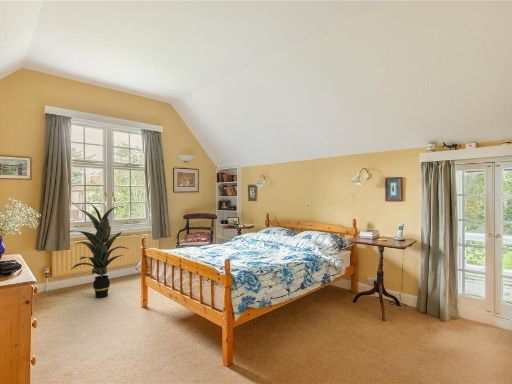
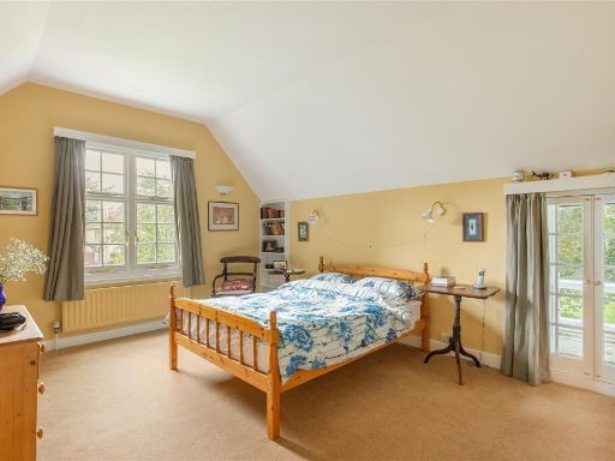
- indoor plant [66,202,129,299]
